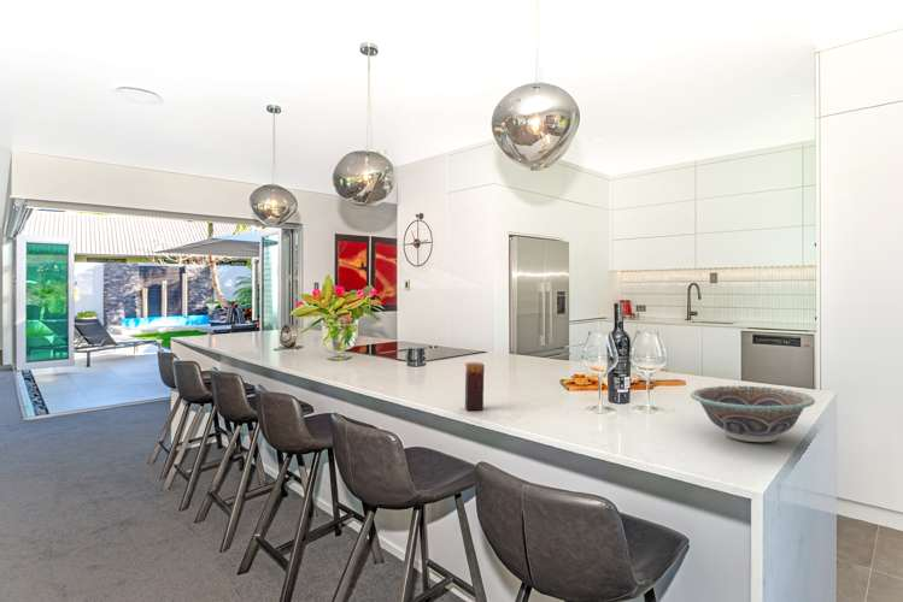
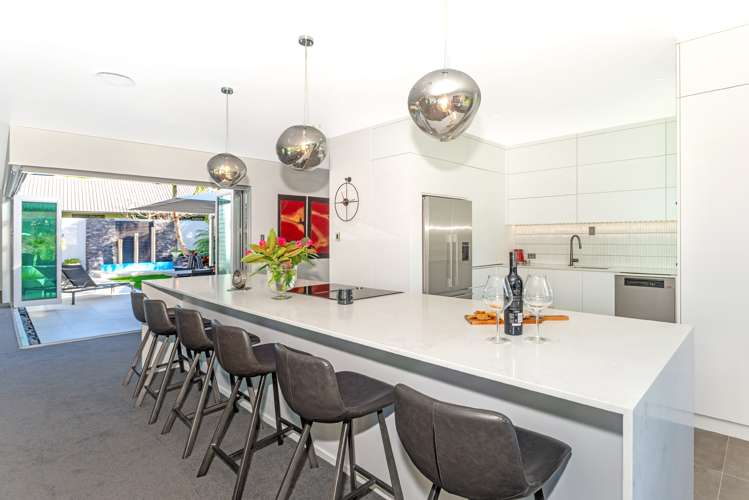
- decorative bowl [690,385,816,443]
- candle [464,361,486,412]
